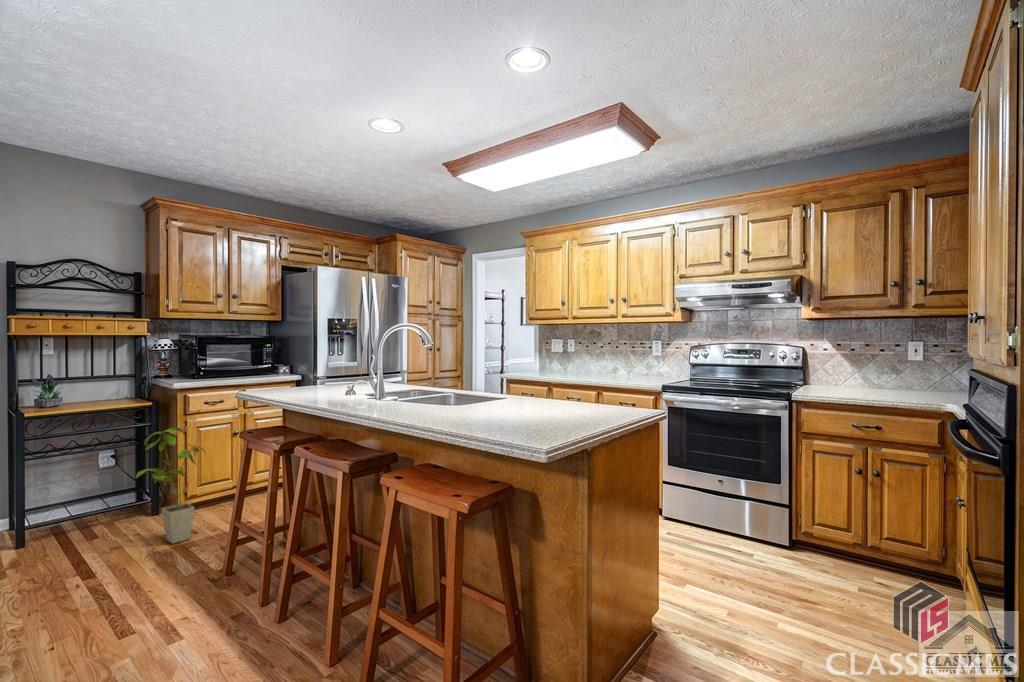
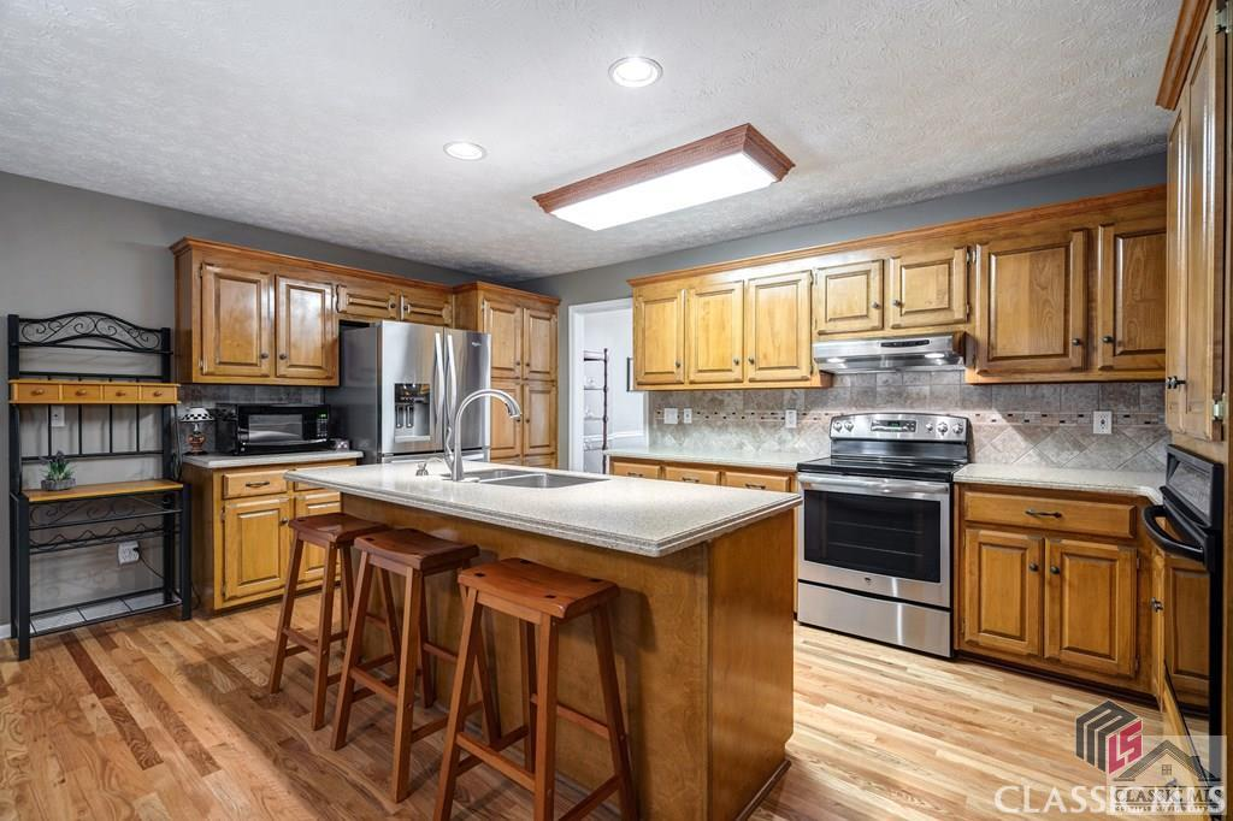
- house plant [135,427,207,545]
